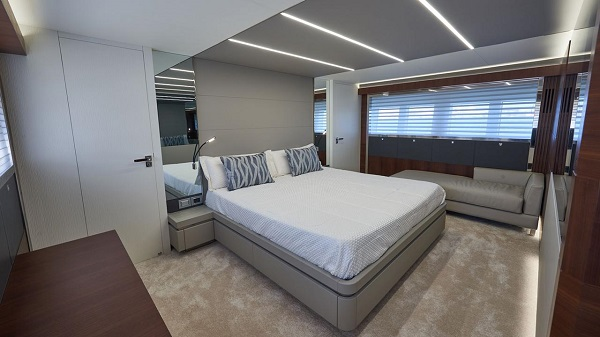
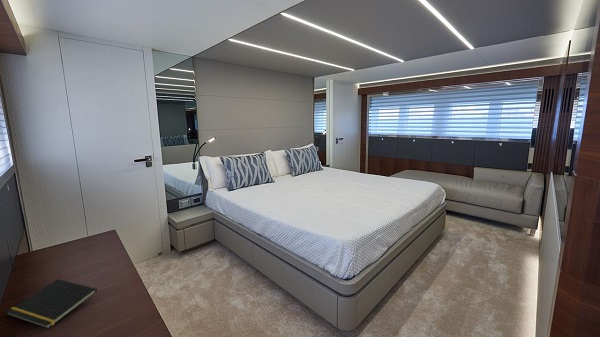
+ notepad [5,278,98,330]
